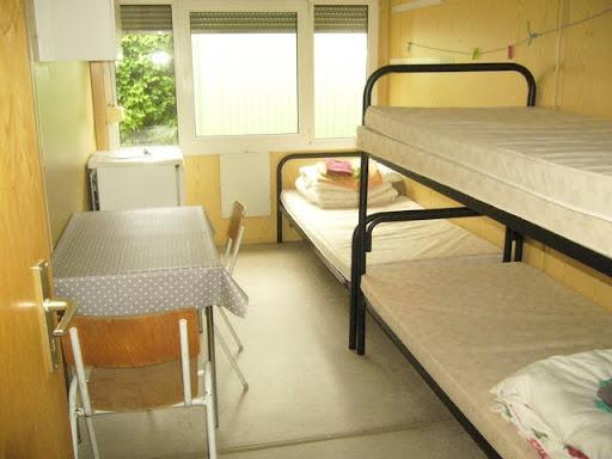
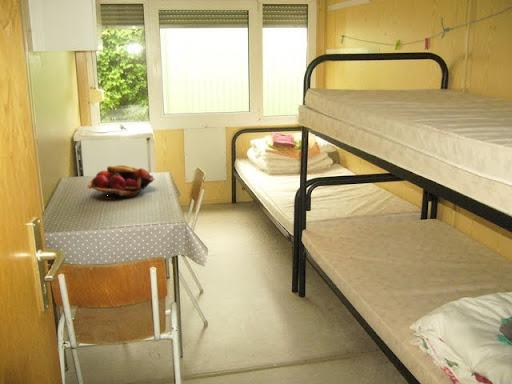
+ fruit basket [87,164,155,200]
